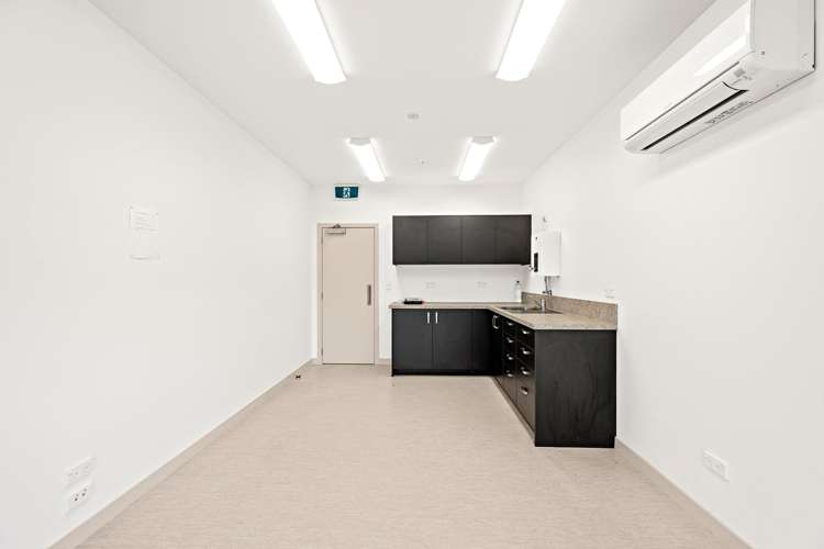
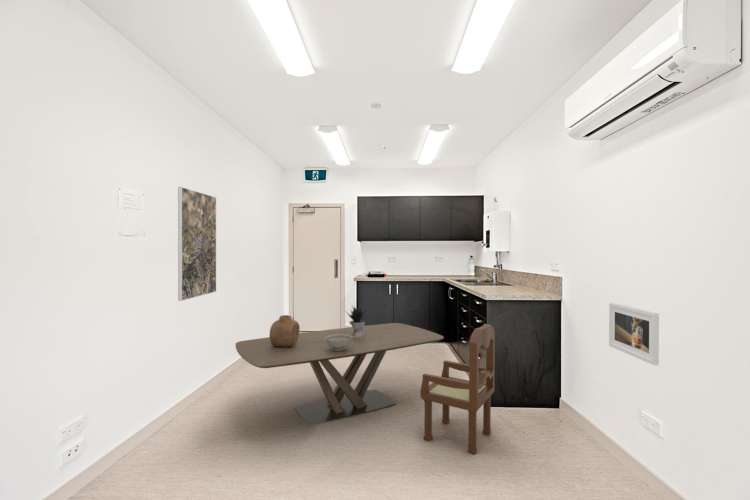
+ dining table [235,322,445,425]
+ dining chair [419,323,496,456]
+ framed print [177,186,217,302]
+ vase [269,314,301,347]
+ potted plant [344,303,367,337]
+ decorative bowl [325,334,353,351]
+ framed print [608,302,660,367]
